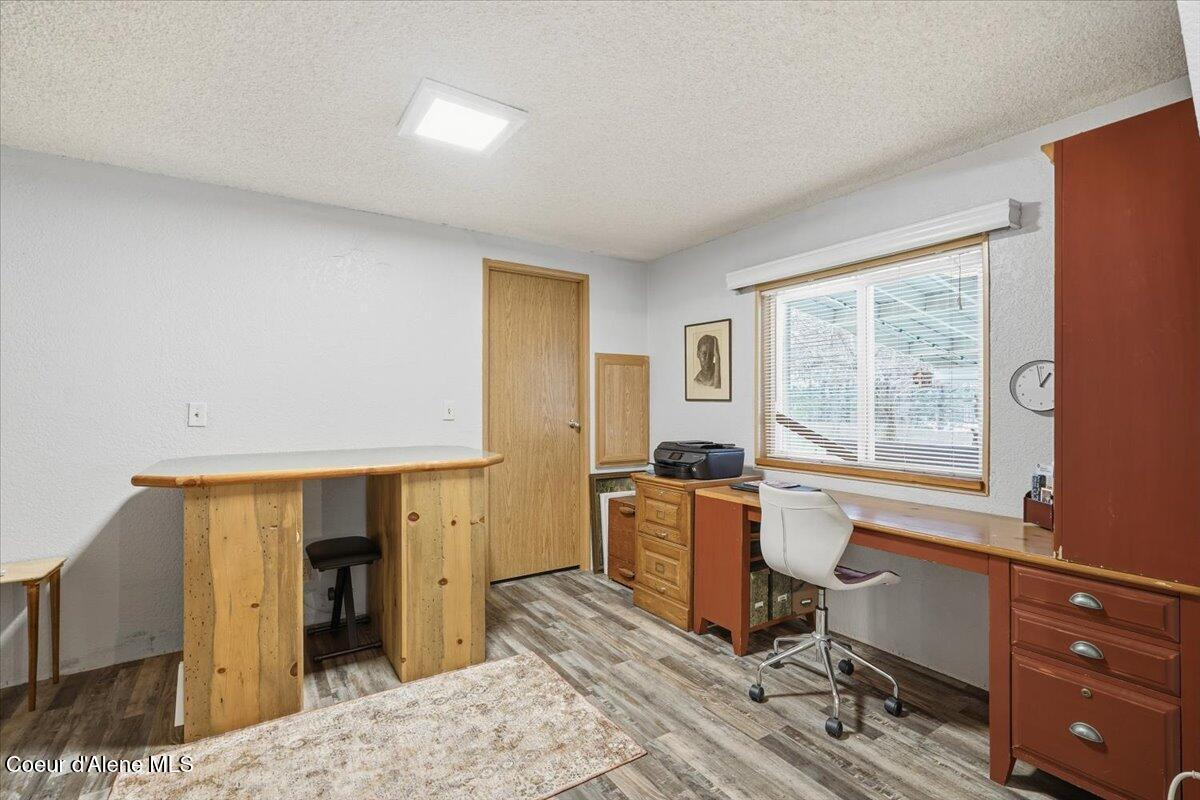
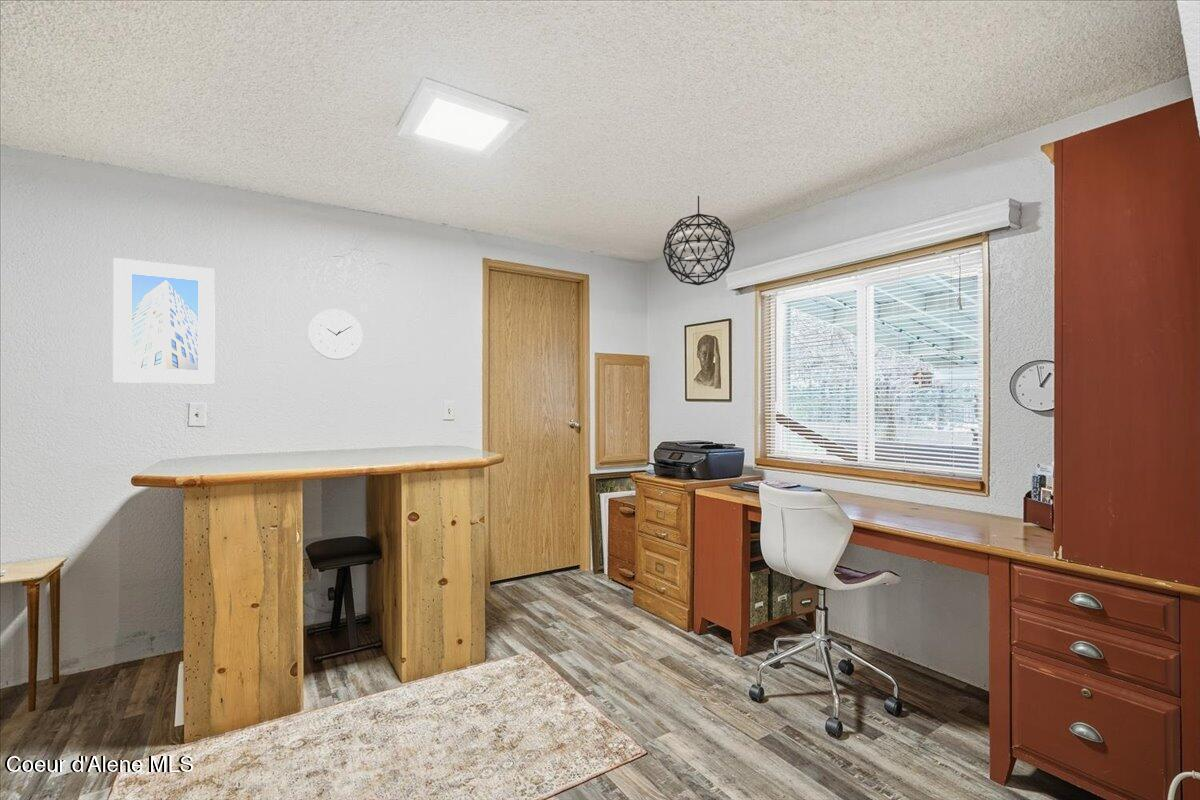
+ pendant light [662,195,736,286]
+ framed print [112,257,216,385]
+ wall clock [307,309,364,361]
